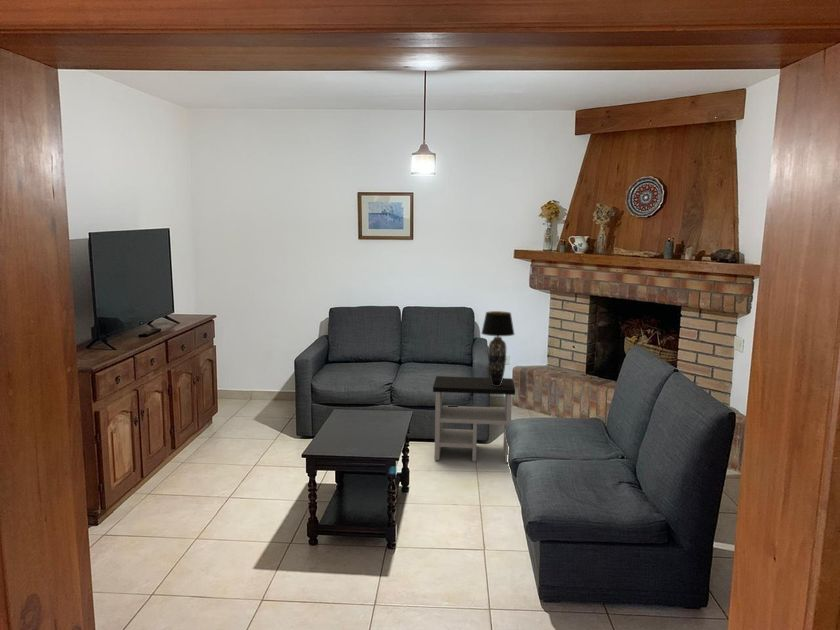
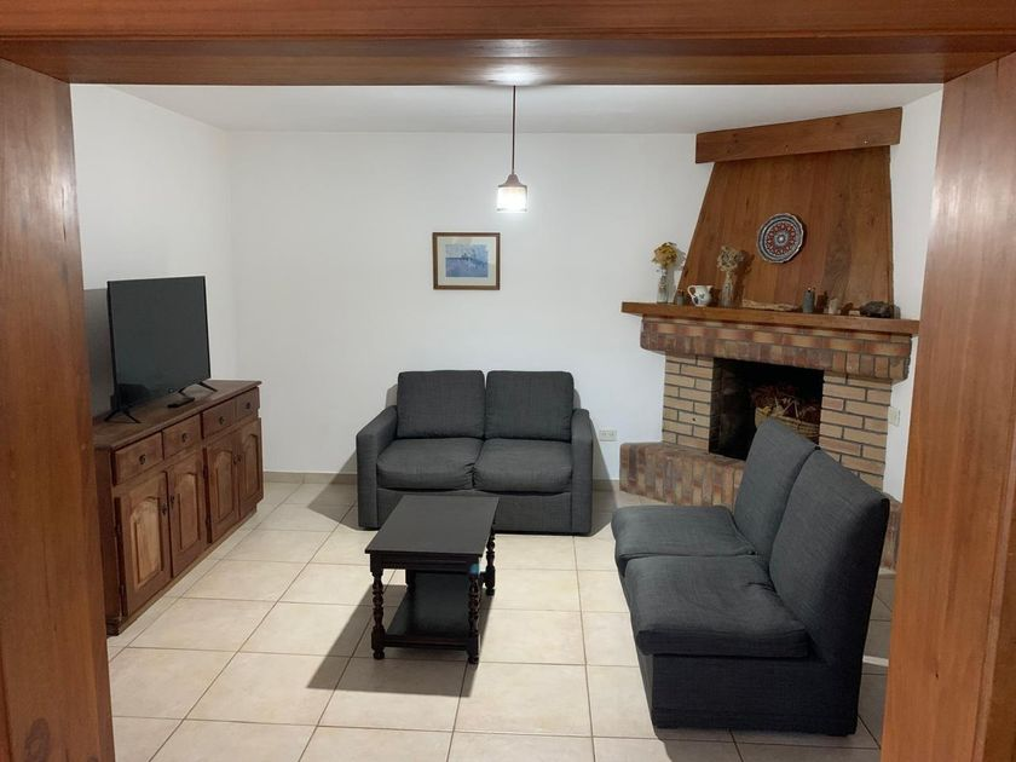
- table lamp [480,310,516,386]
- side table [432,375,516,464]
